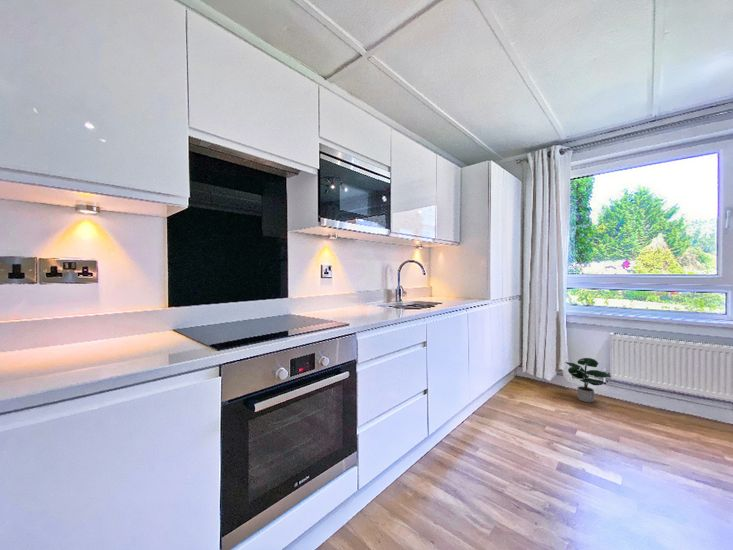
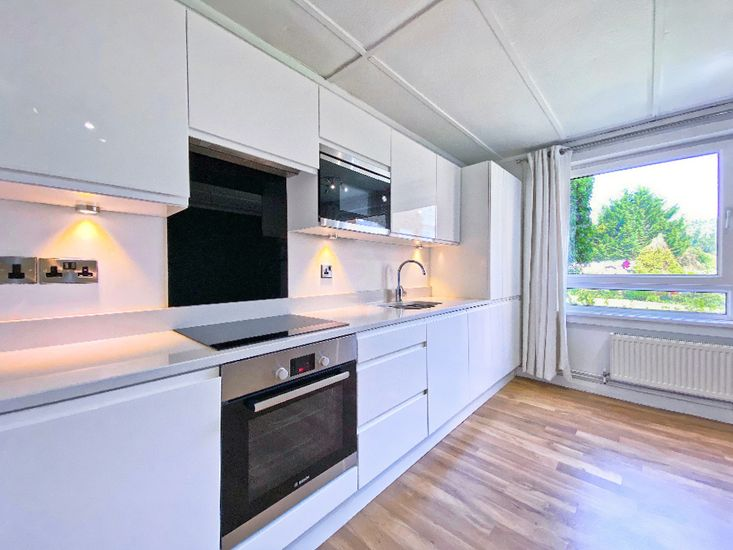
- potted plant [564,357,613,403]
